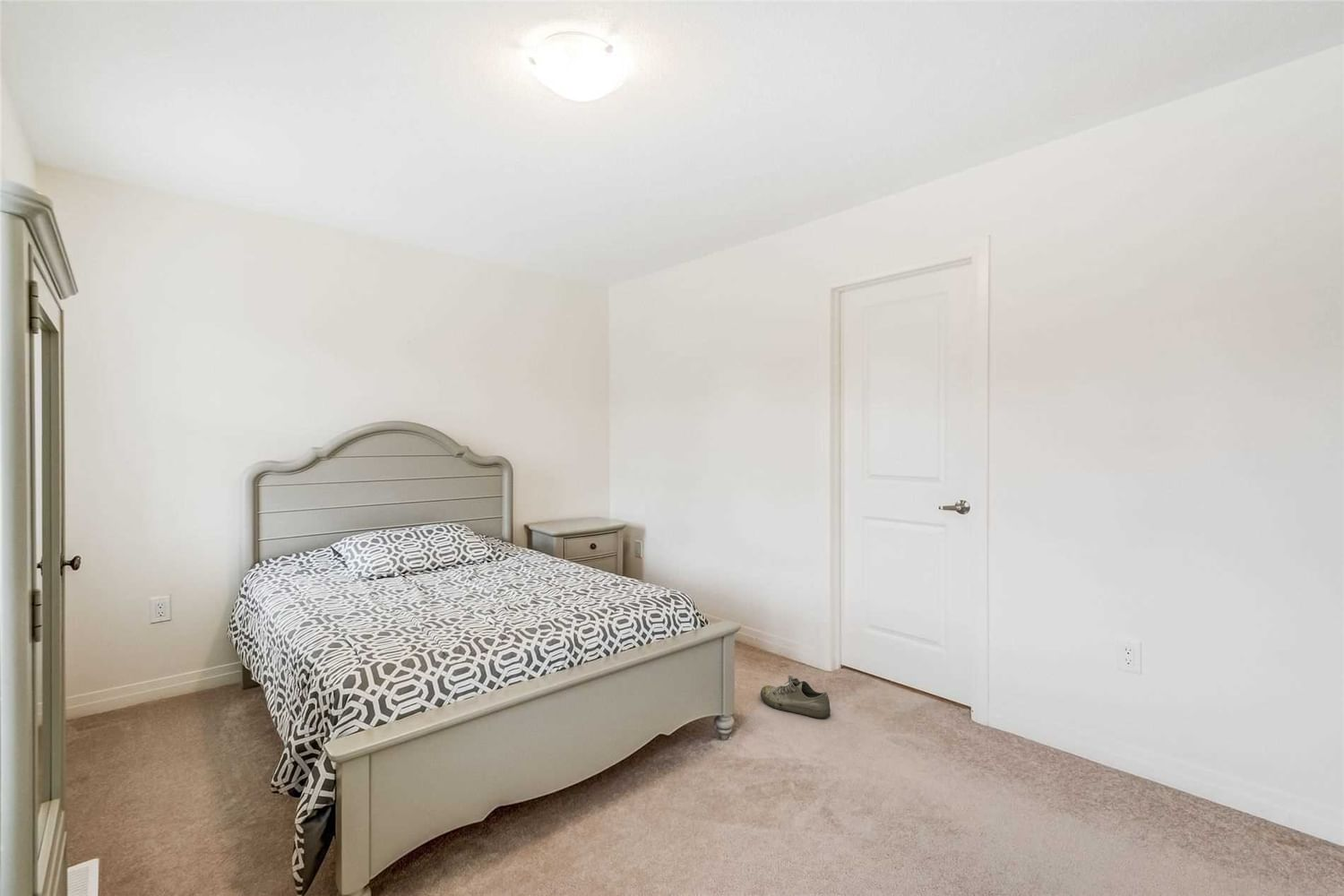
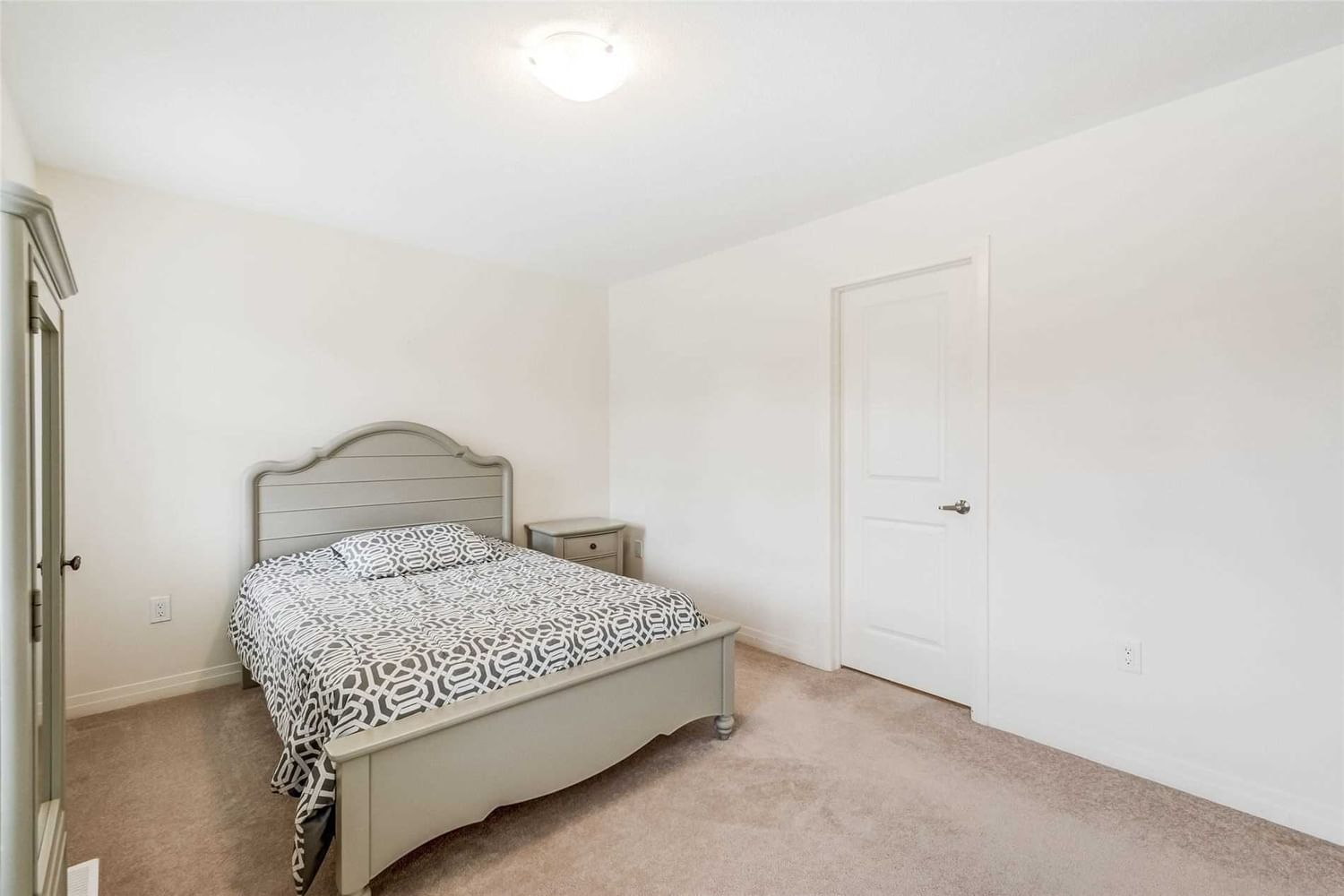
- shoe [760,675,831,719]
